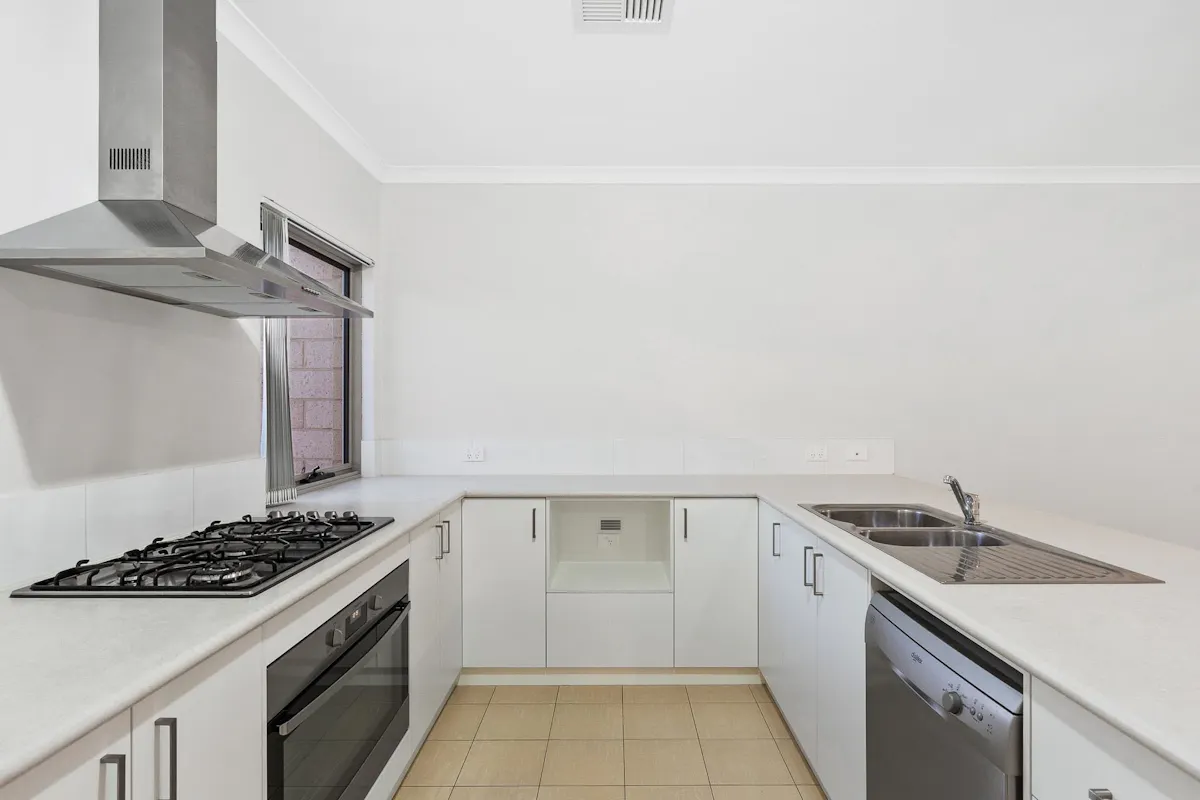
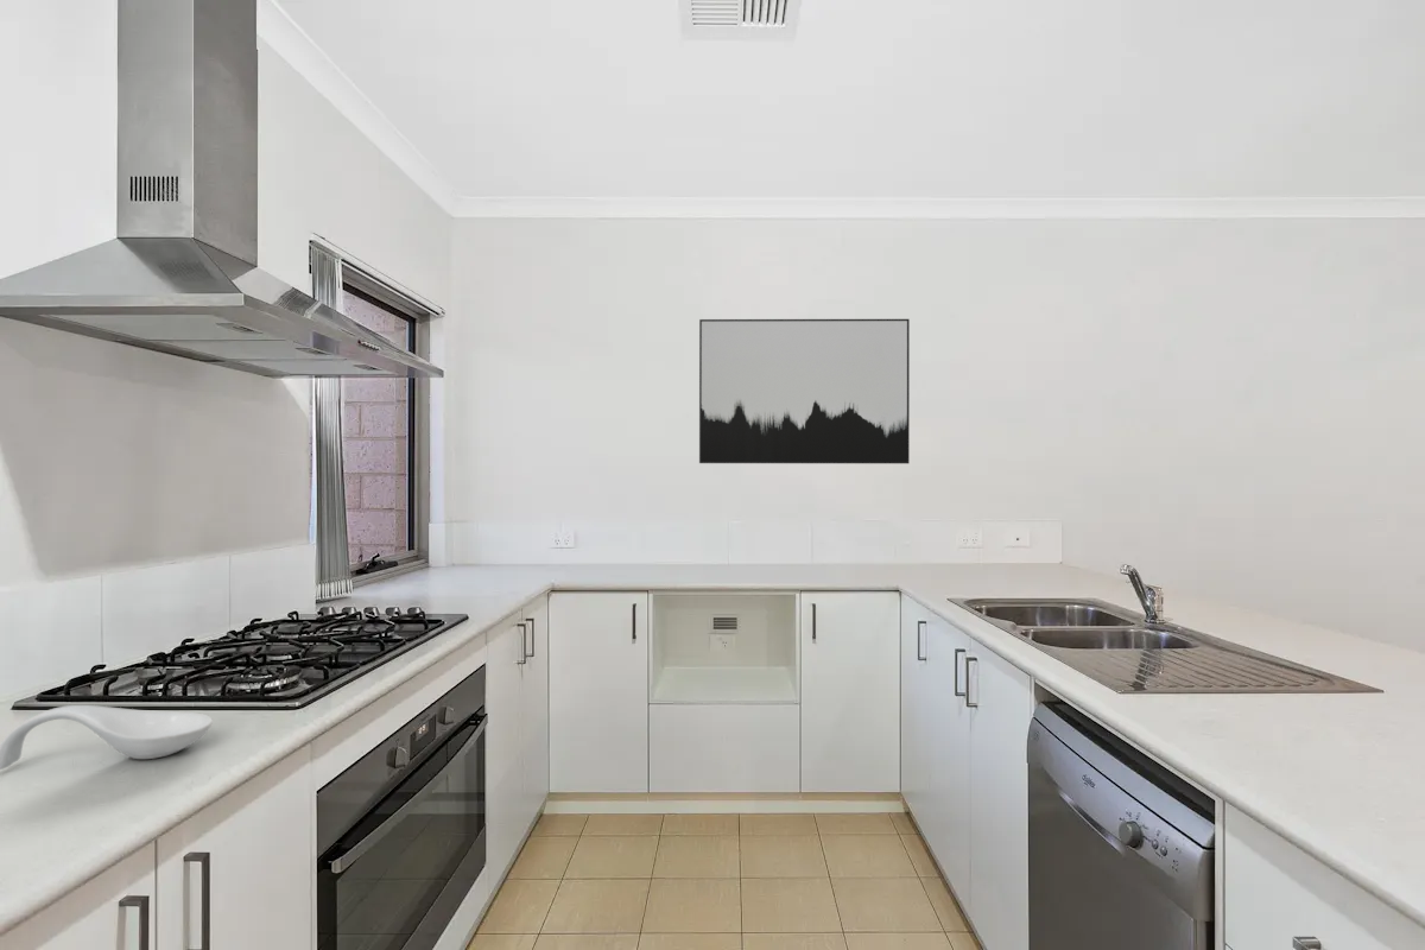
+ spoon rest [0,704,214,771]
+ wall art [698,318,911,464]
